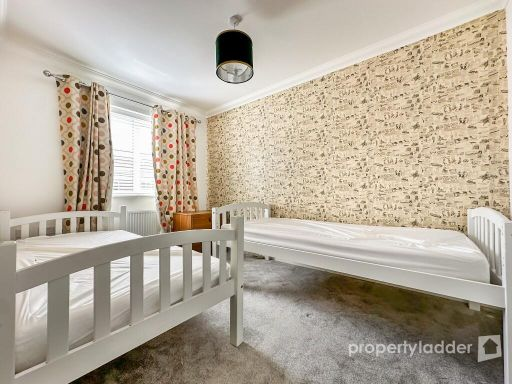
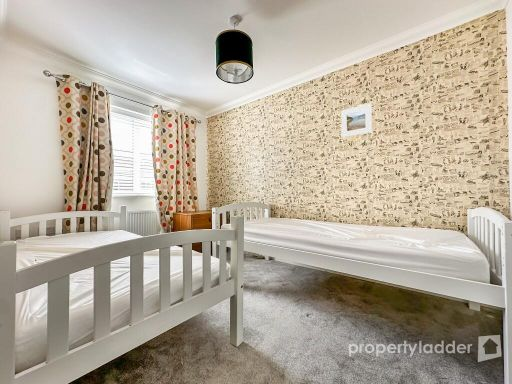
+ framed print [340,102,373,138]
